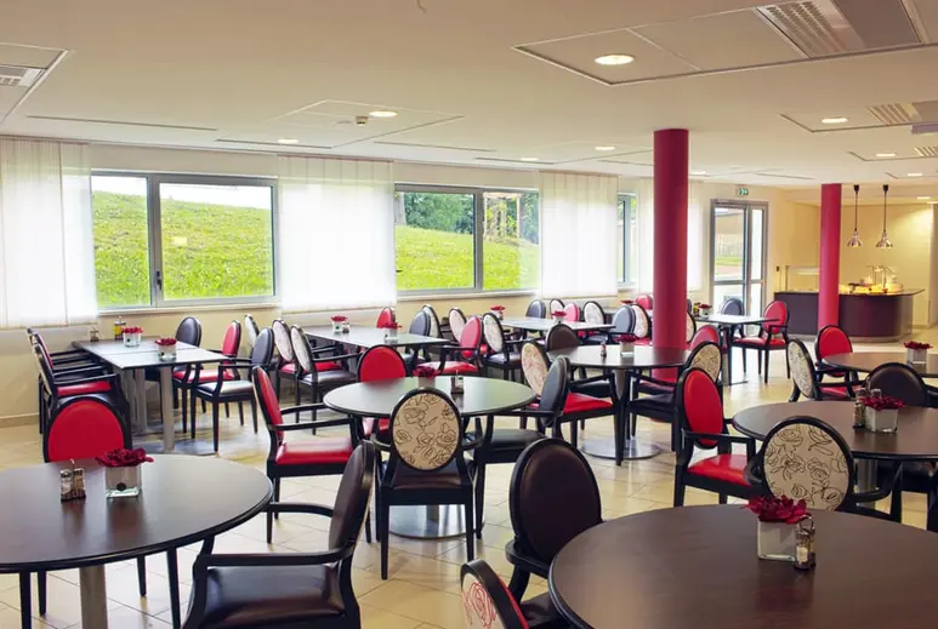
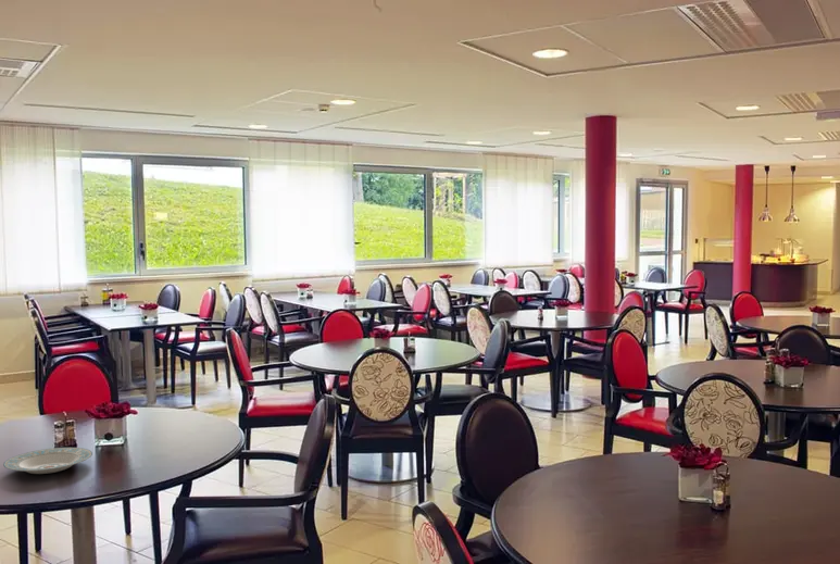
+ plate [2,447,93,475]
